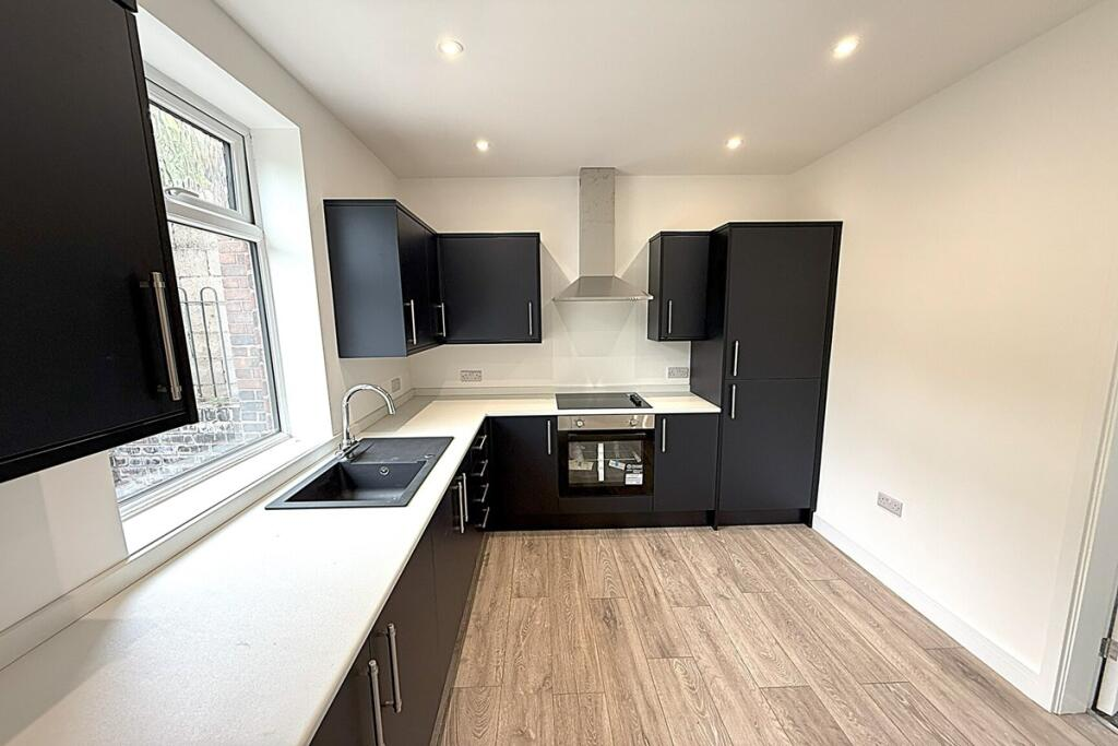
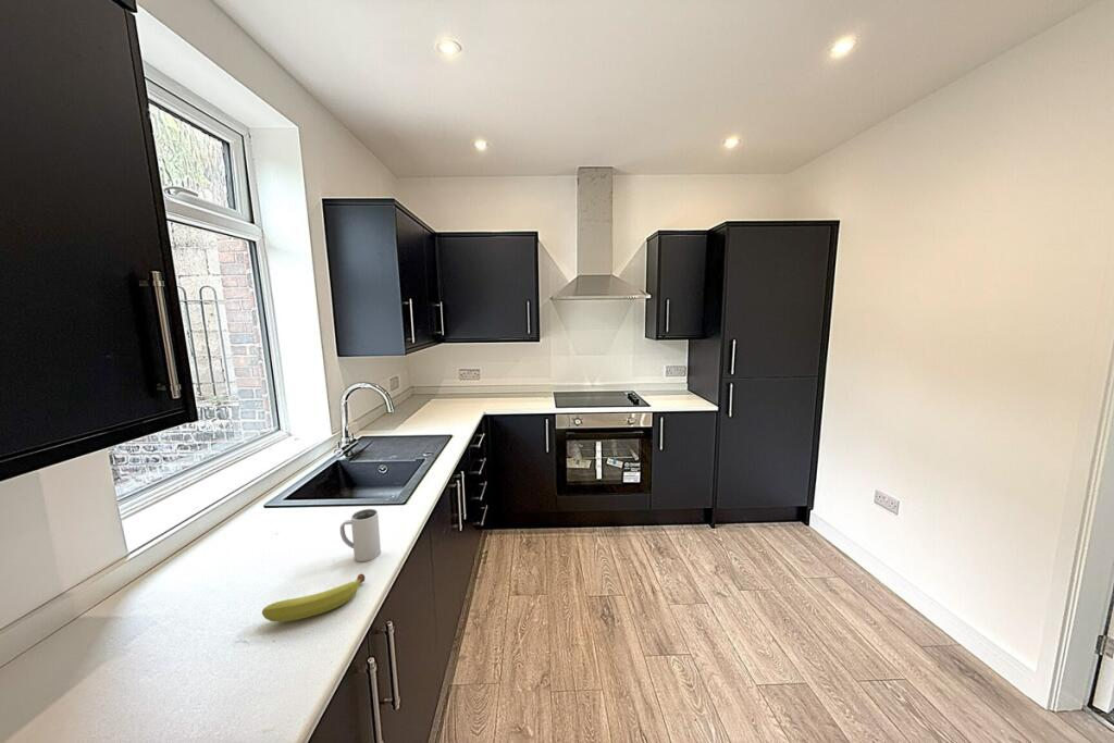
+ mug [339,508,382,562]
+ fruit [261,573,367,623]
